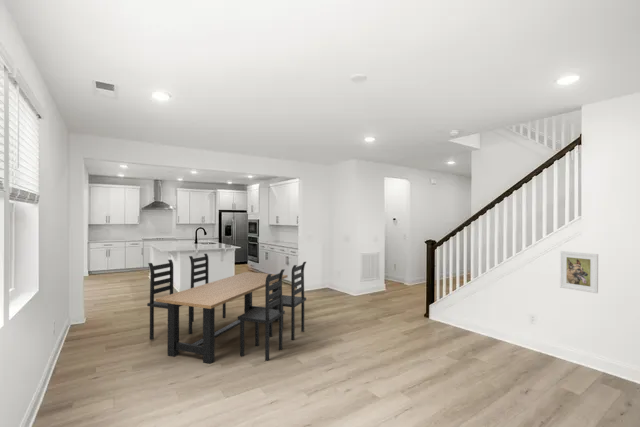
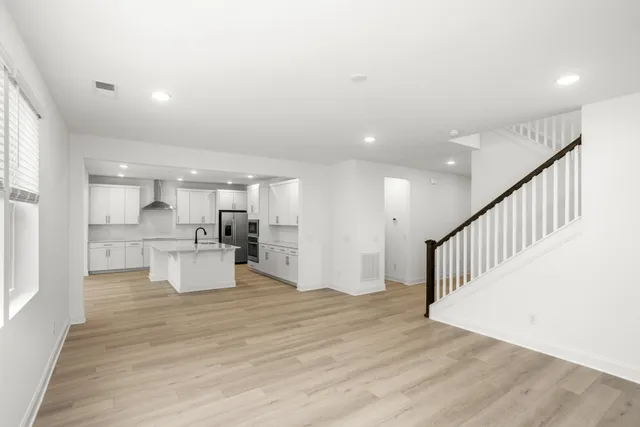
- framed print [559,250,599,294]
- dining set [146,252,307,365]
